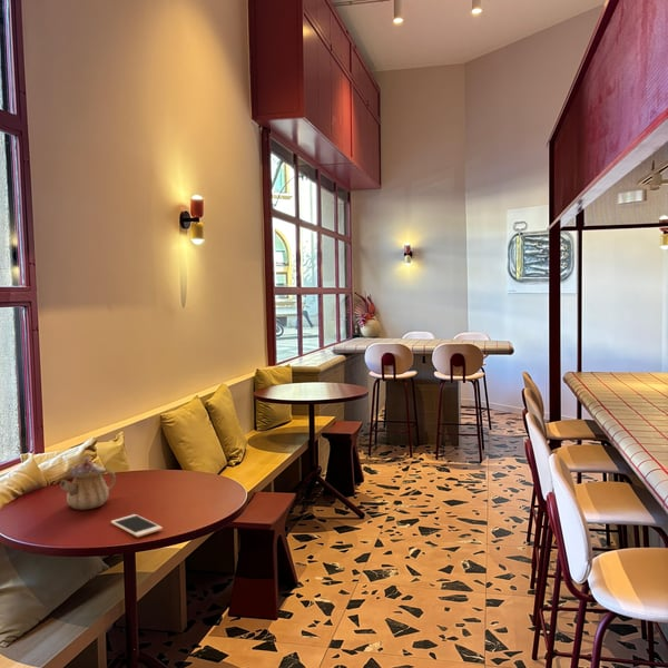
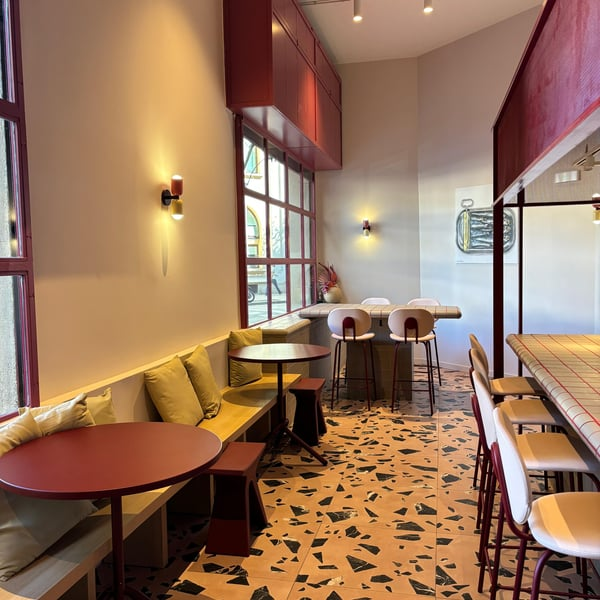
- cell phone [110,513,164,538]
- teapot [59,455,117,511]
